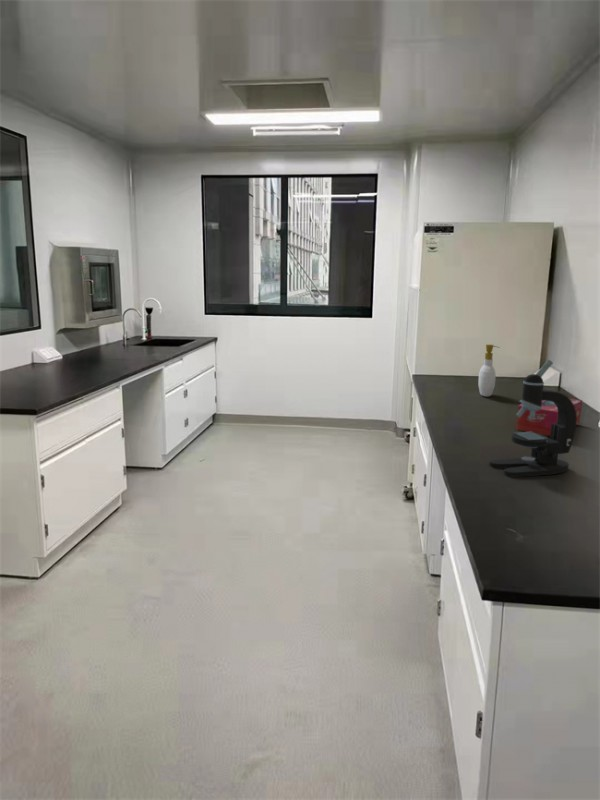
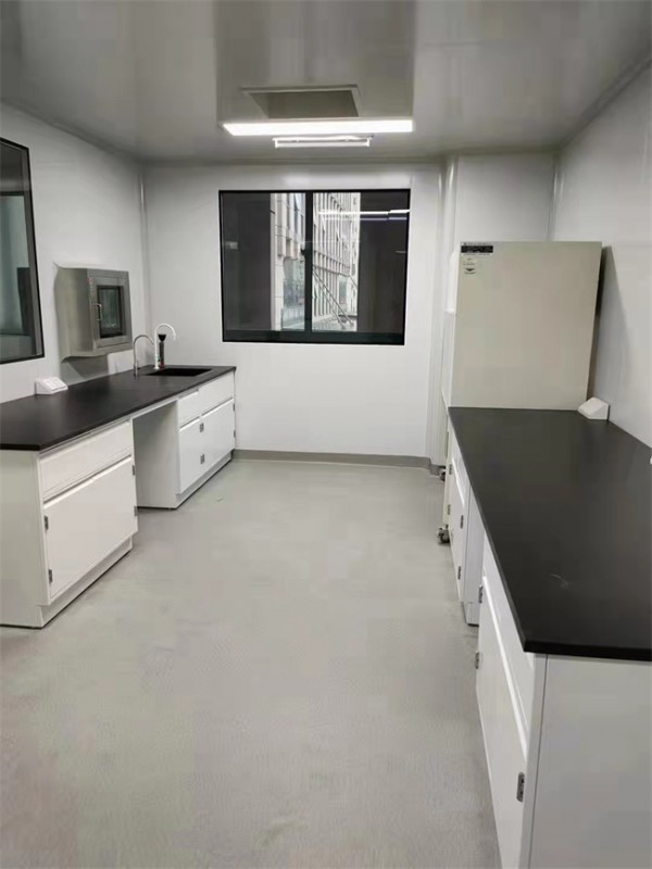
- soap bottle [478,343,501,398]
- tissue box [515,398,583,437]
- microscope [488,359,577,478]
